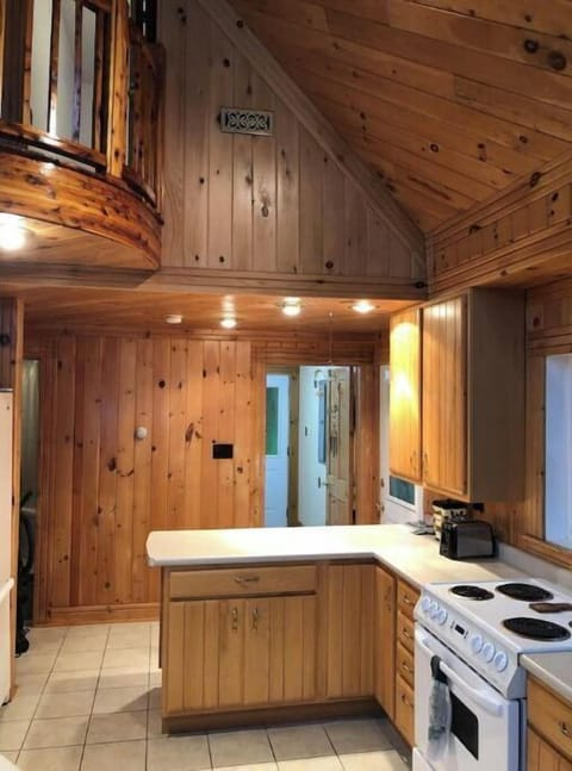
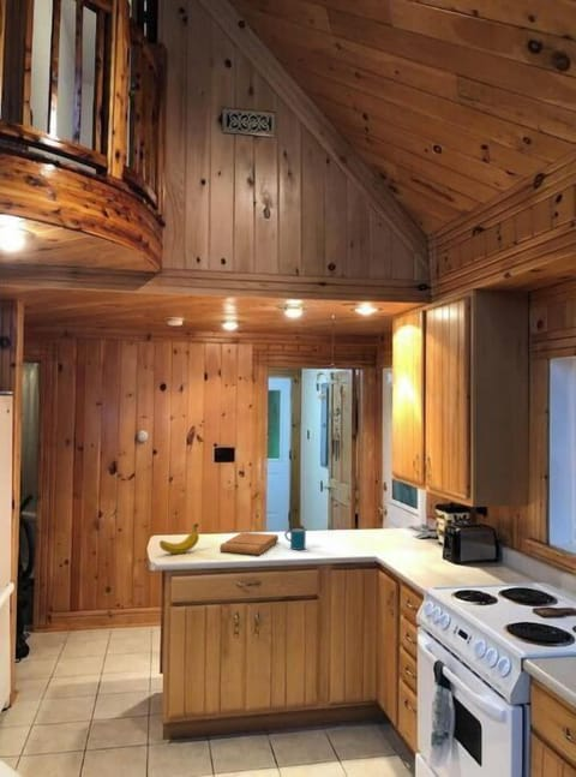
+ fruit [158,522,200,555]
+ mug [283,527,307,551]
+ cutting board [218,532,280,556]
